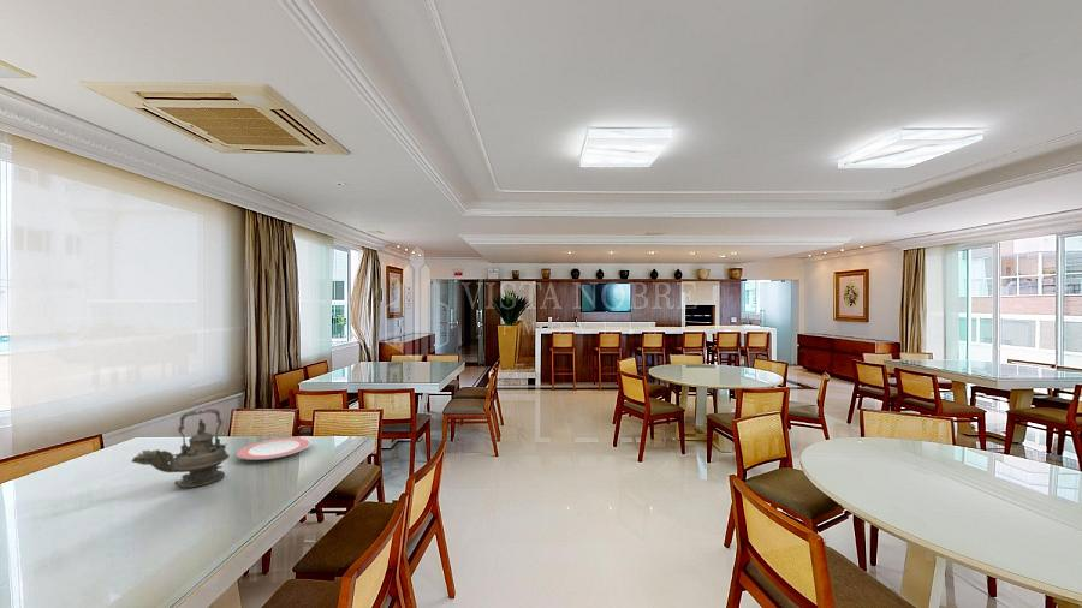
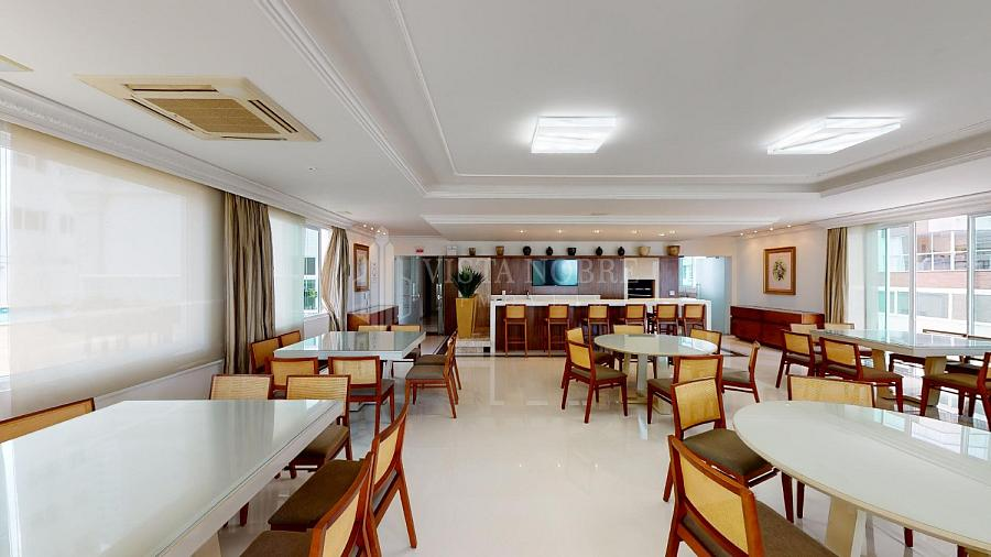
- teapot [131,407,231,489]
- plate [236,436,310,461]
